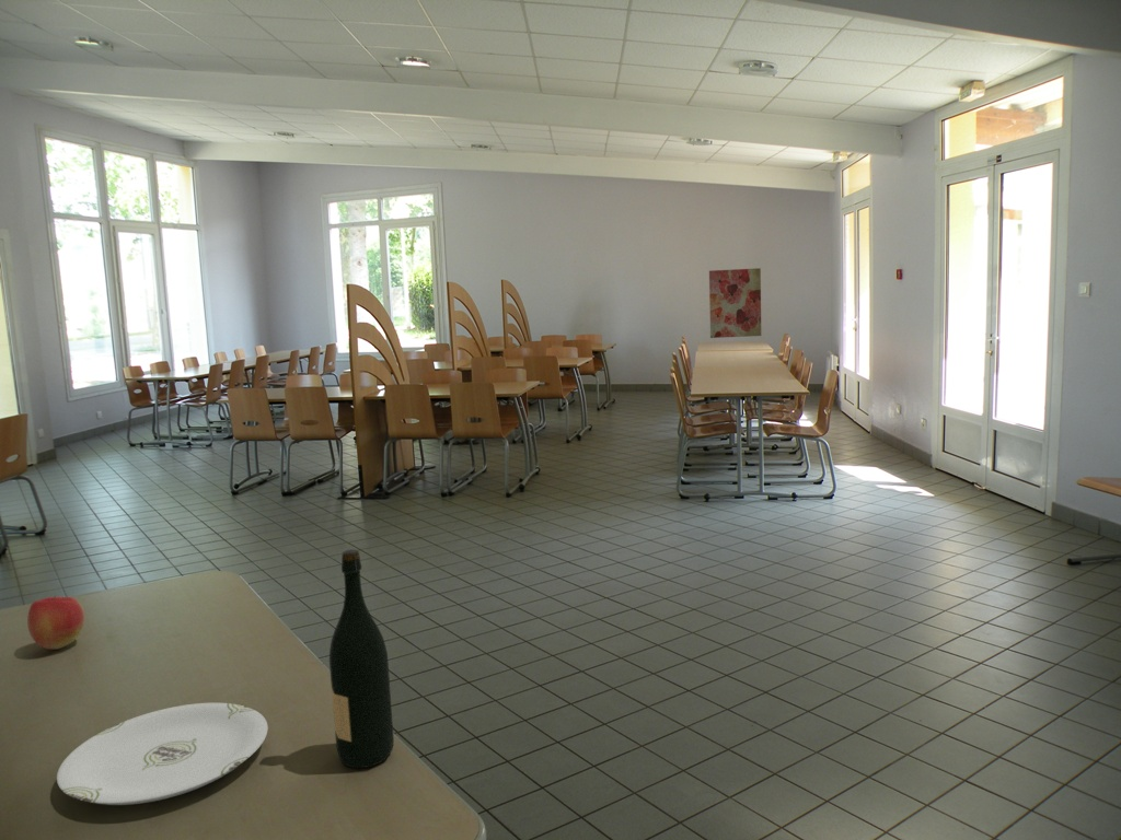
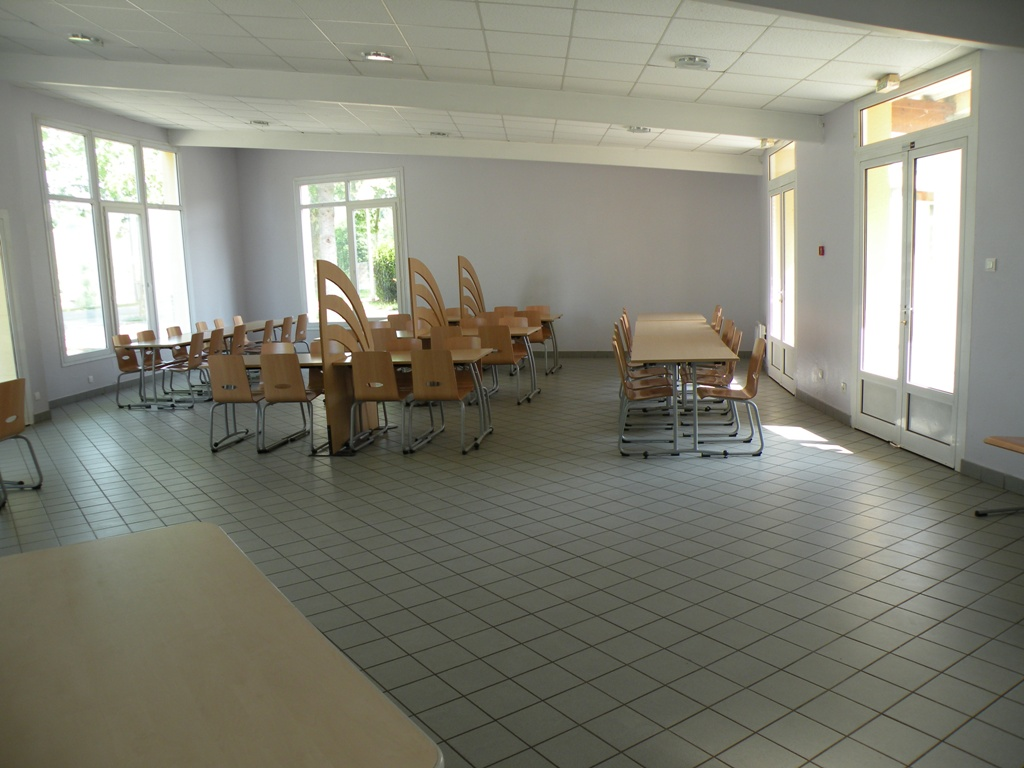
- wine bottle [328,548,395,769]
- apple [26,595,85,651]
- wall art [708,267,762,339]
- plate [56,702,269,806]
